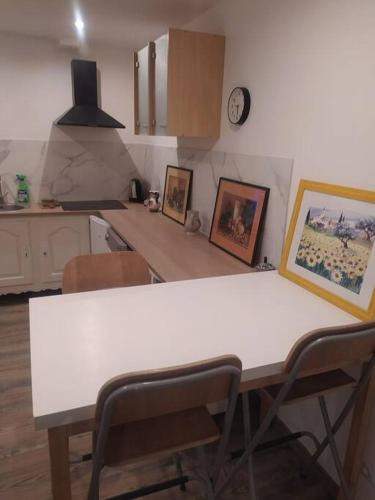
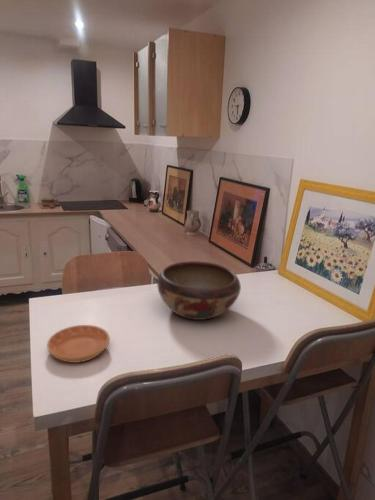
+ saucer [46,324,110,364]
+ decorative bowl [156,260,242,321]
